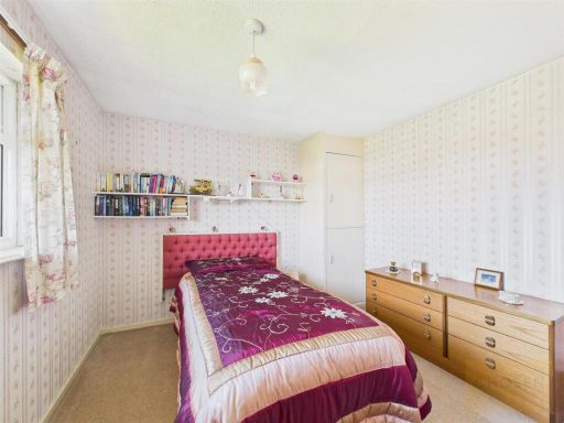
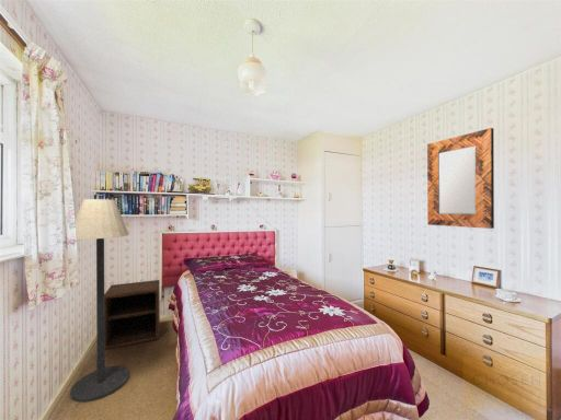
+ home mirror [426,127,495,230]
+ floor lamp [69,198,130,404]
+ nightstand [104,279,161,351]
